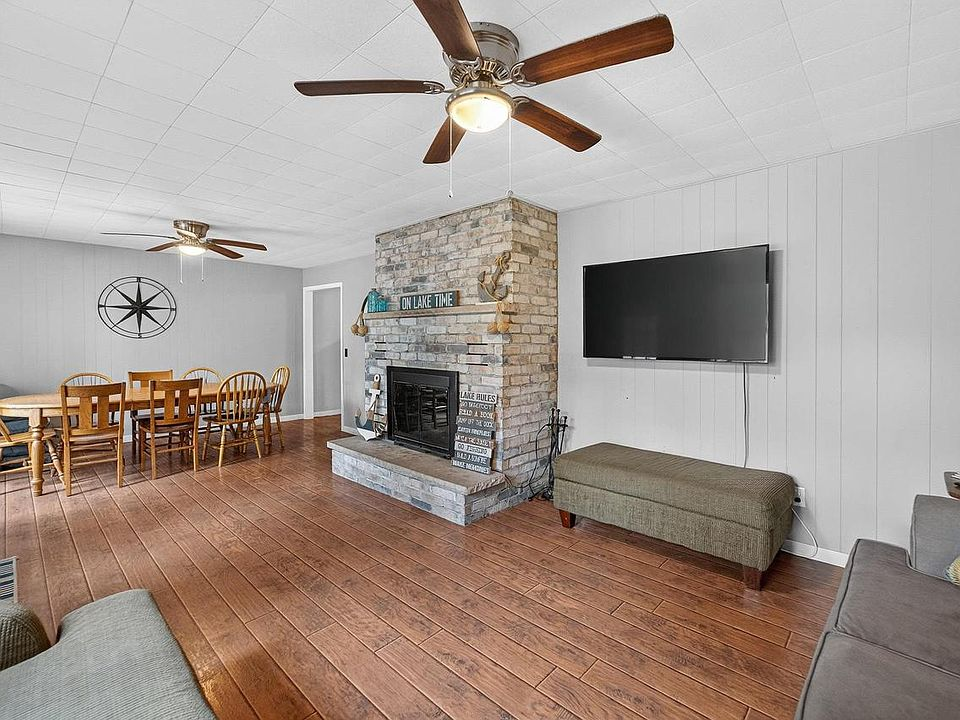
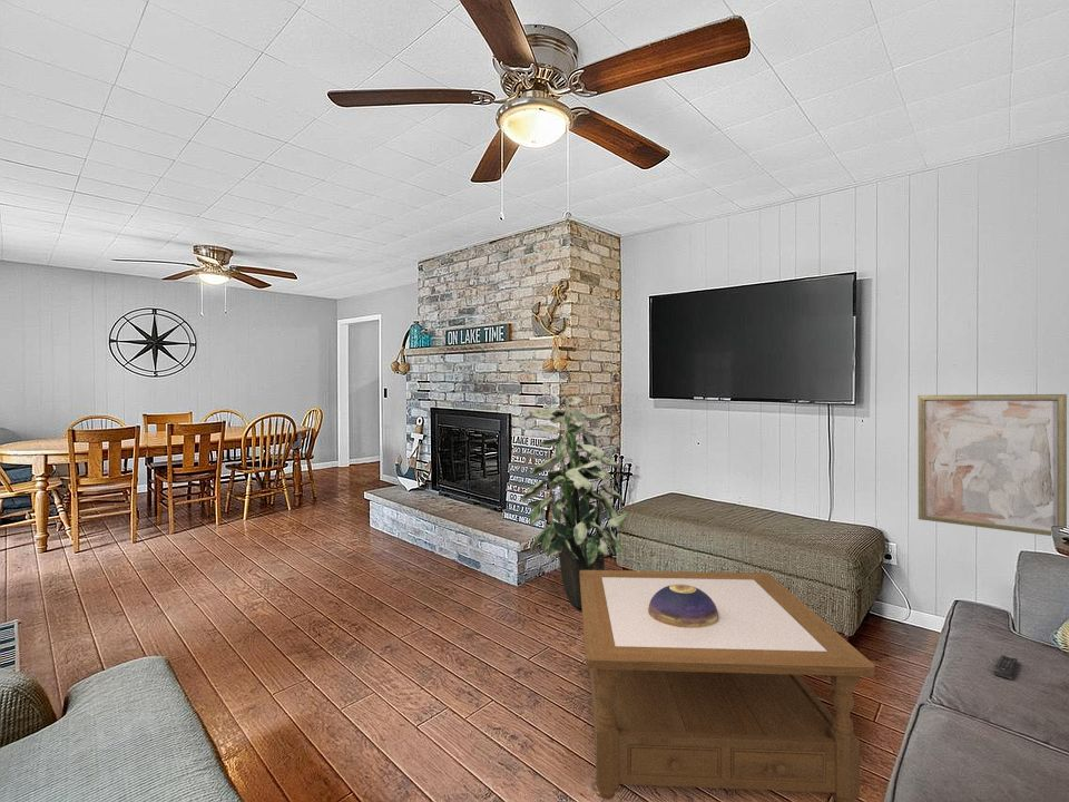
+ decorative bowl [648,584,718,628]
+ indoor plant [521,397,631,609]
+ remote control [992,654,1019,681]
+ wall art [918,393,1068,537]
+ coffee table [580,569,875,802]
